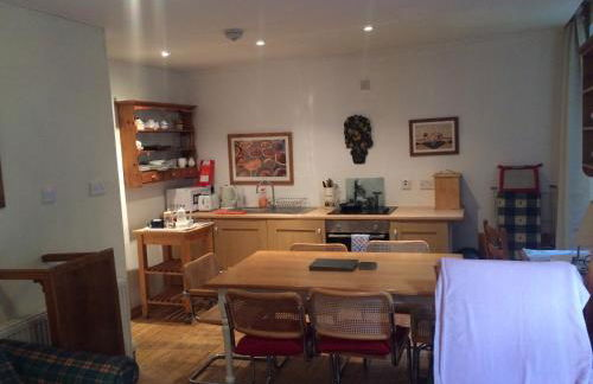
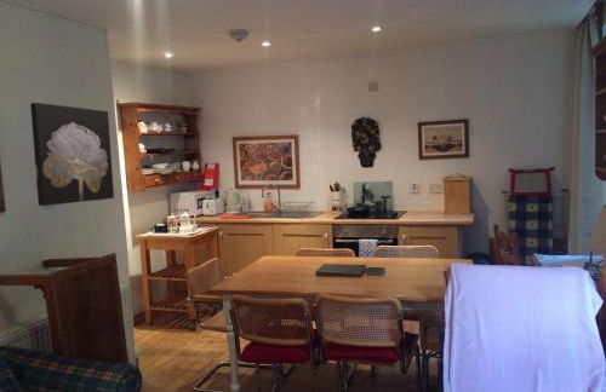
+ wall art [29,102,115,207]
